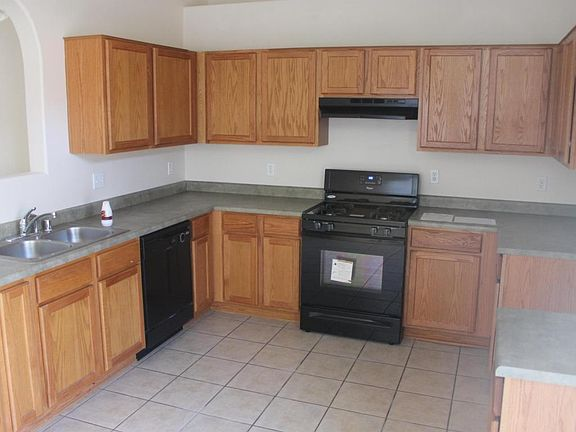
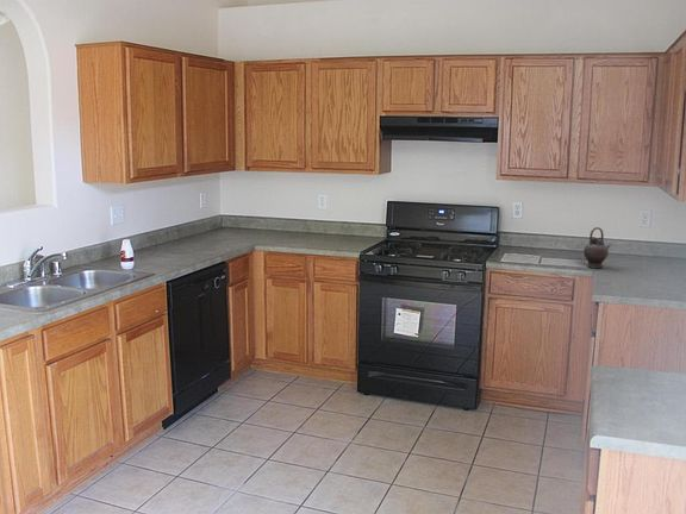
+ teapot [582,226,612,269]
